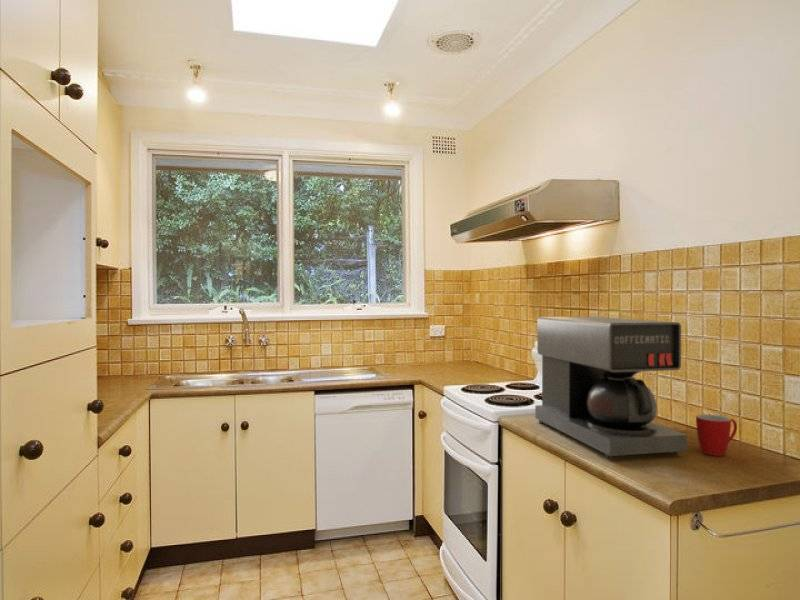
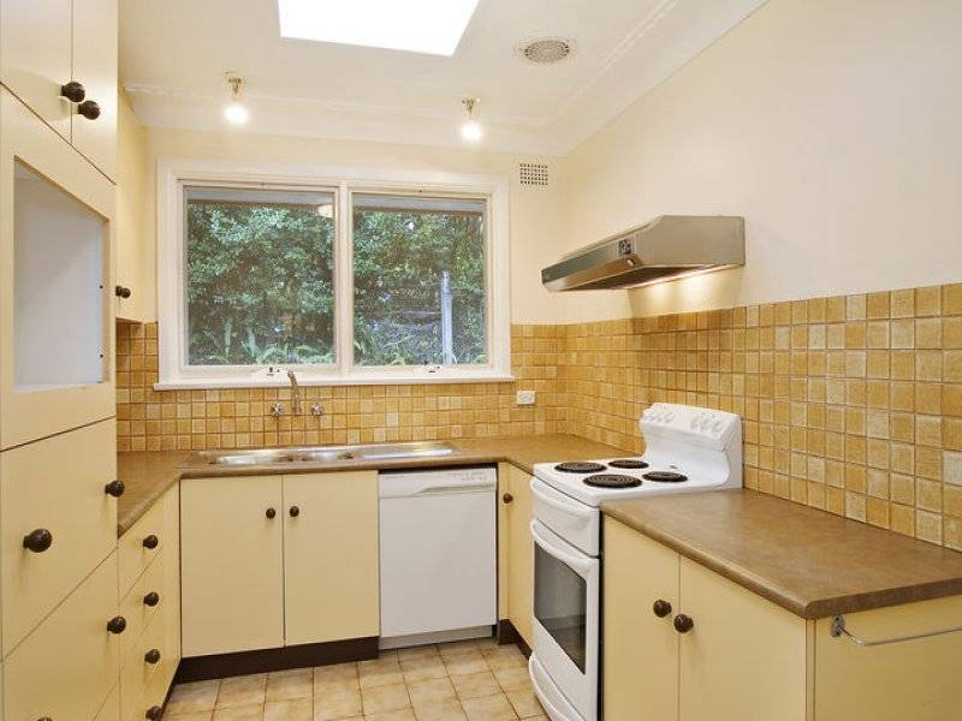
- coffee maker [534,315,688,459]
- mug [695,413,738,457]
